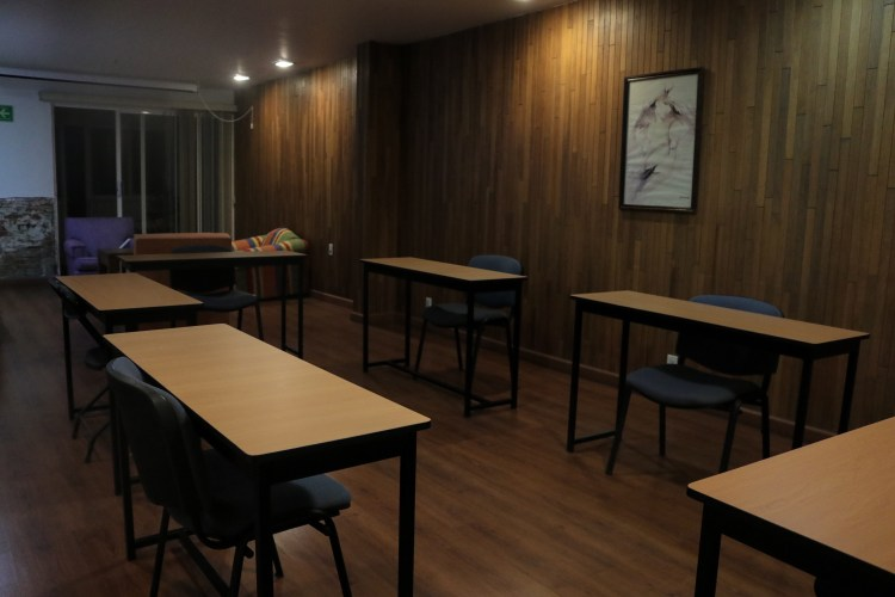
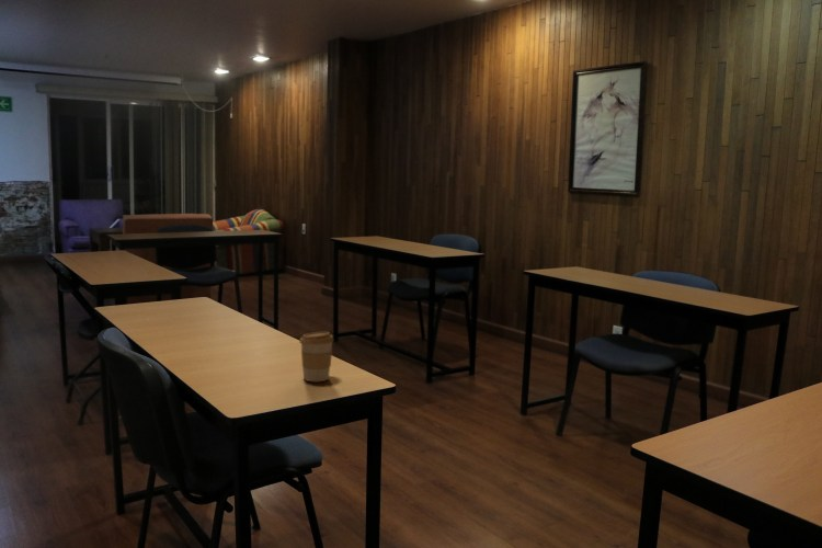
+ coffee cup [298,331,334,383]
